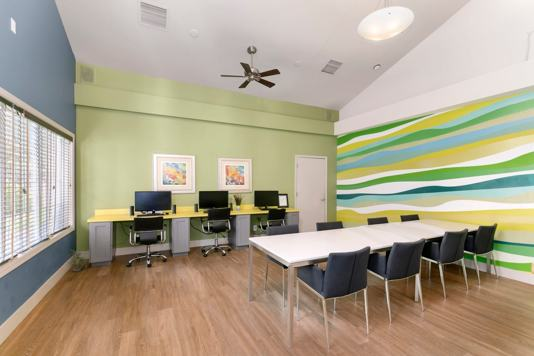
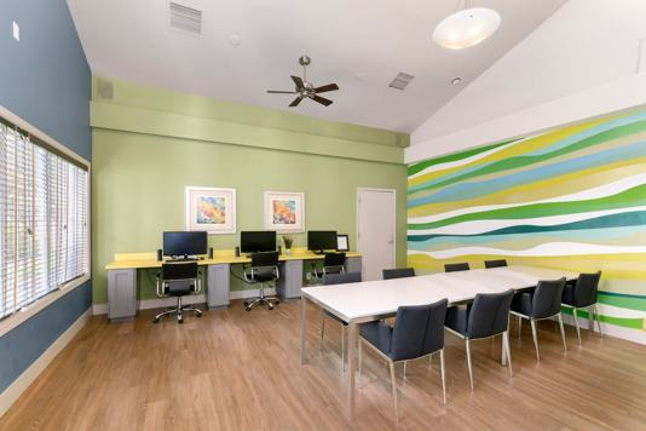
- potted plant [67,249,91,272]
